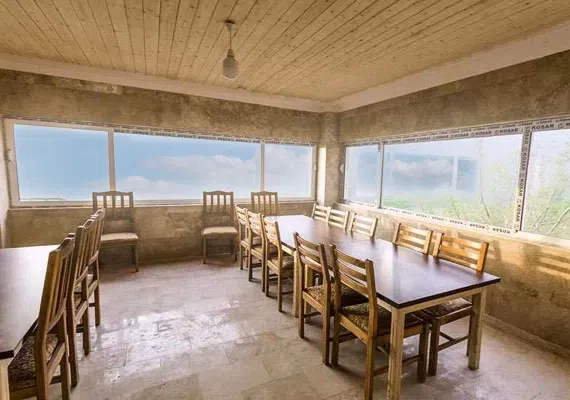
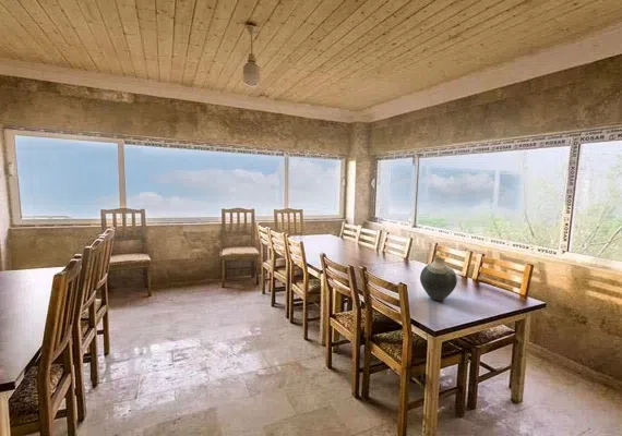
+ vase [419,256,458,302]
